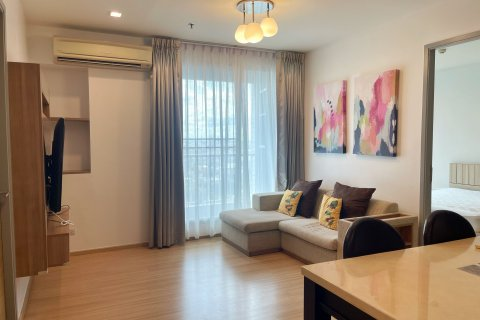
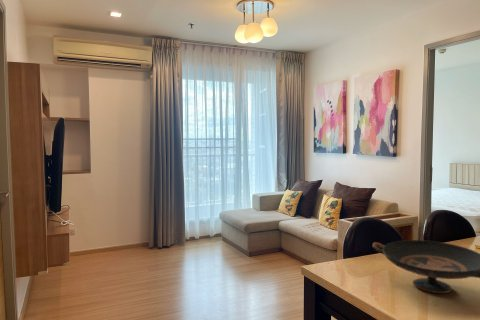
+ decorative bowl [372,239,480,294]
